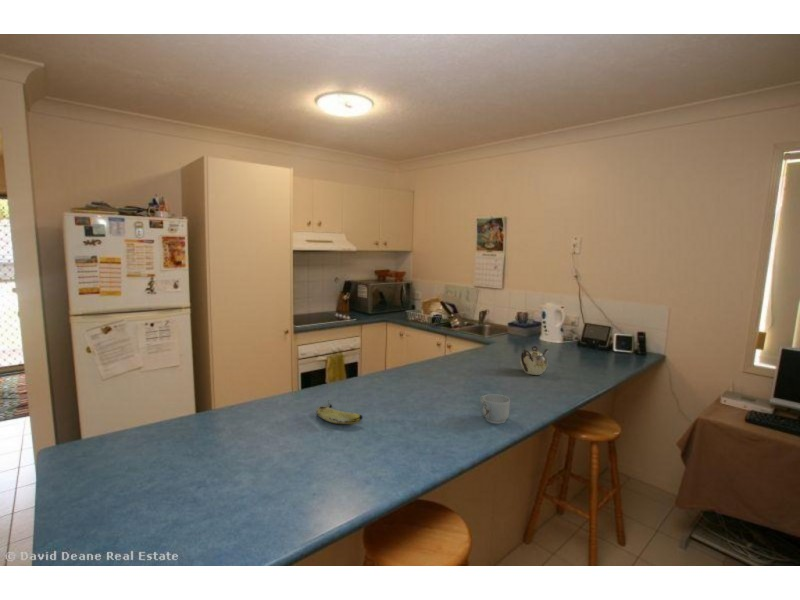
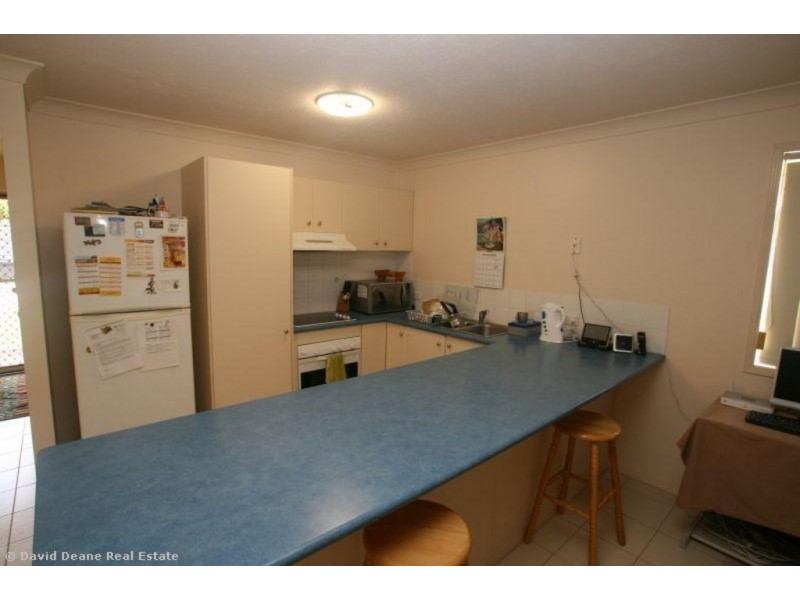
- mug [479,393,511,425]
- fruit [316,399,363,425]
- teapot [519,345,550,376]
